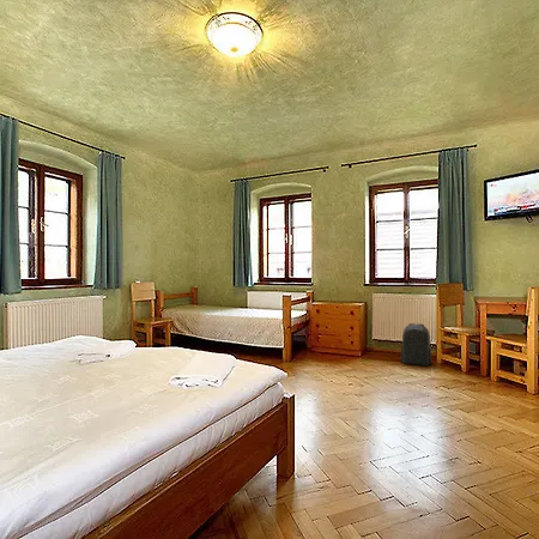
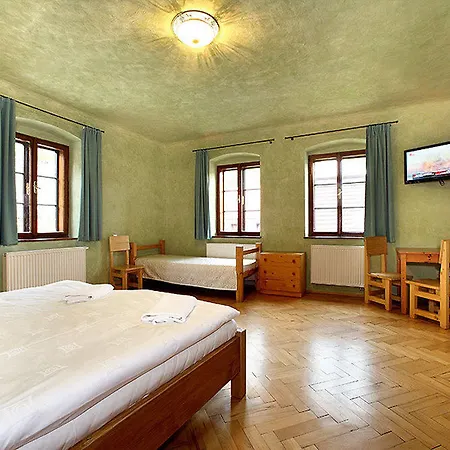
- backpack [400,322,432,367]
